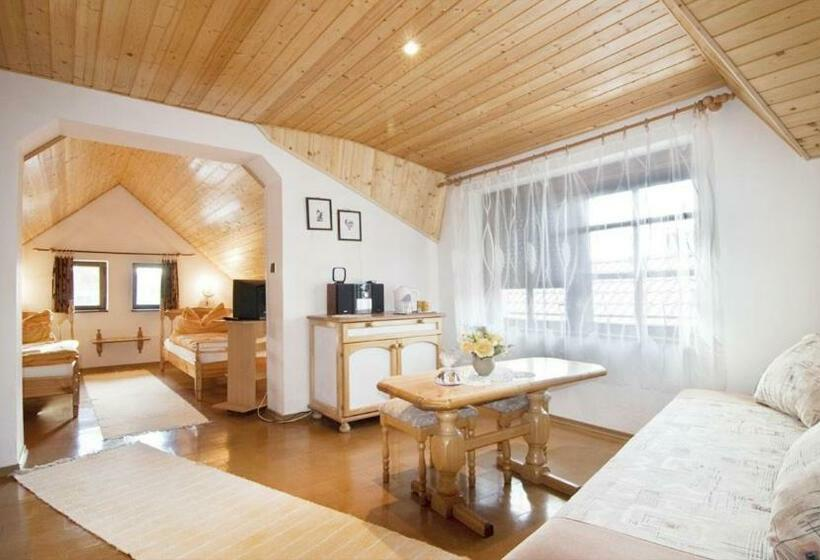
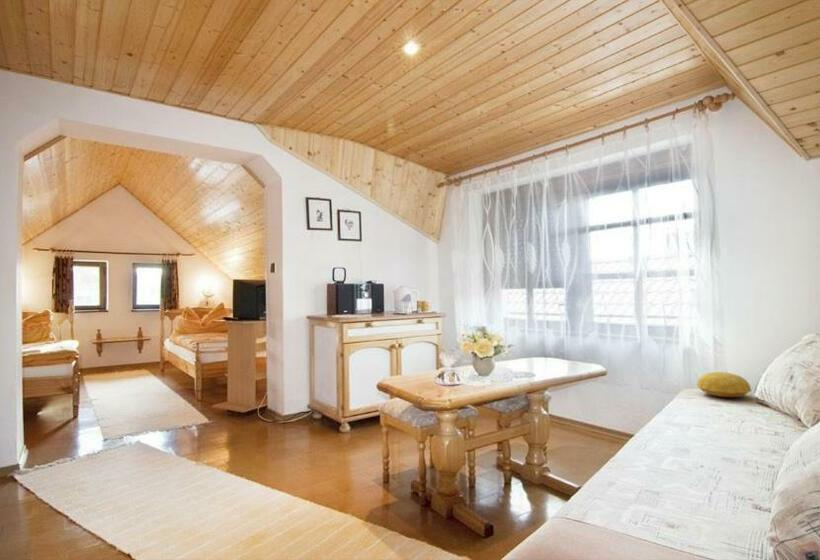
+ cushion [696,371,752,398]
